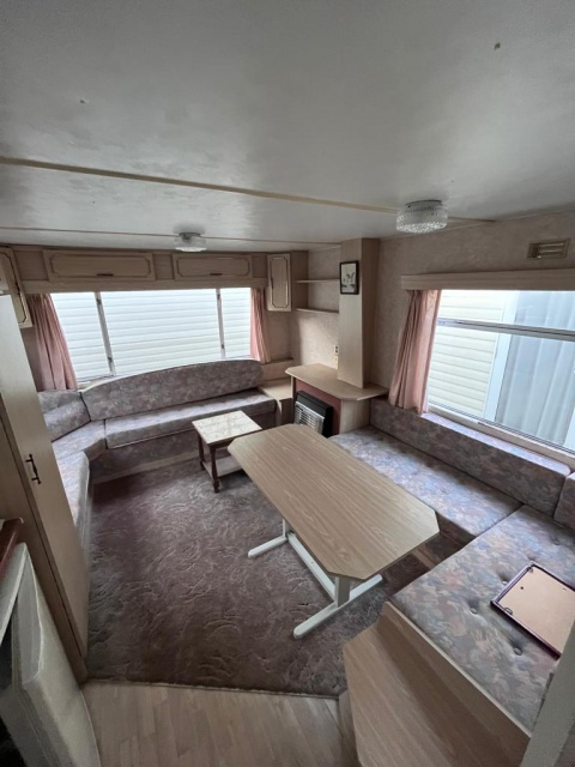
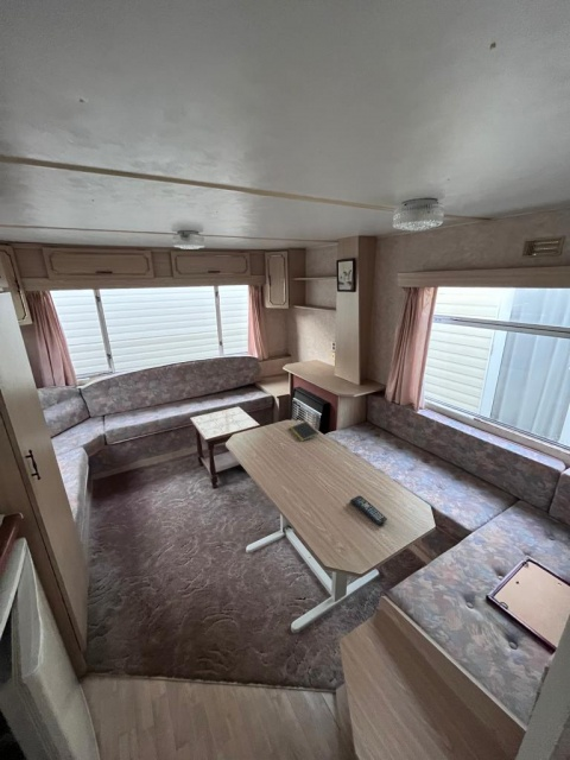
+ notepad [287,420,321,443]
+ remote control [349,494,388,526]
